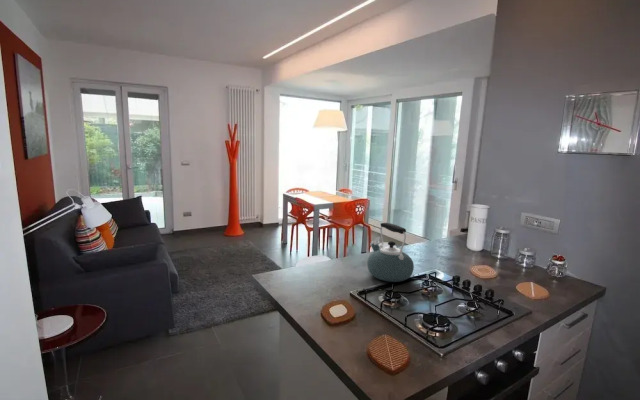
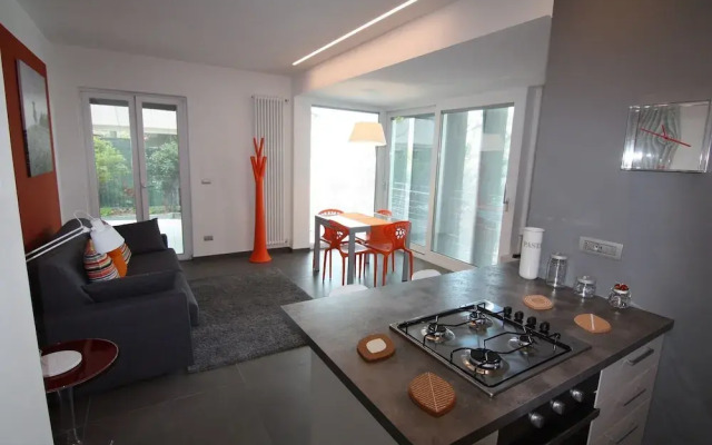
- kettle [366,222,415,283]
